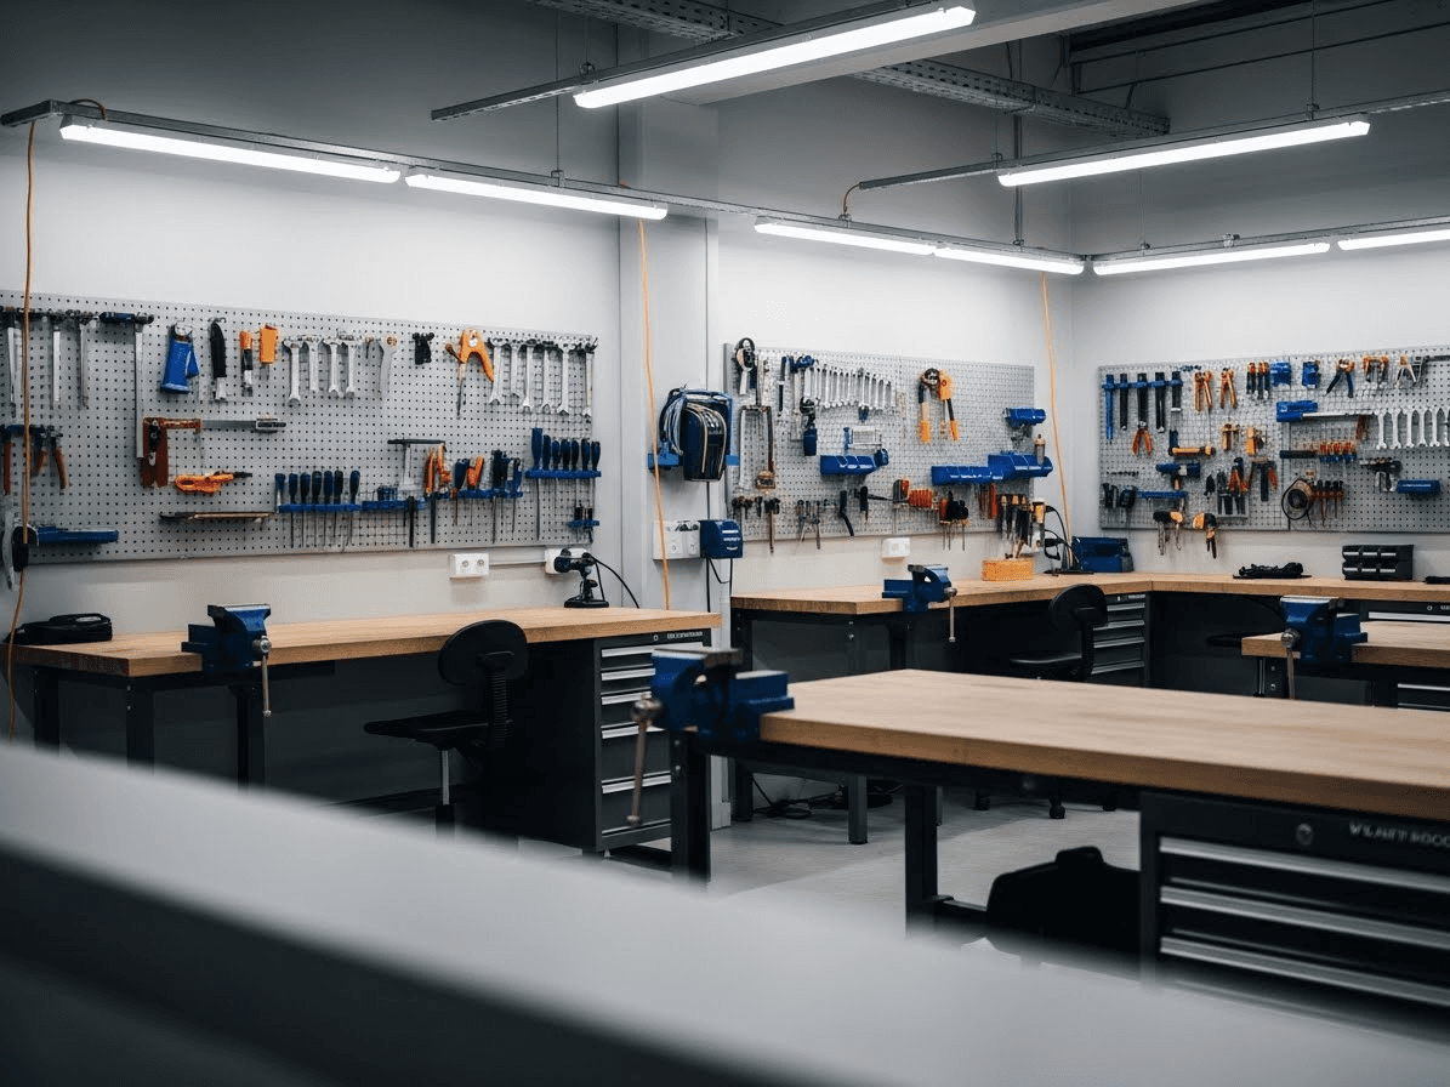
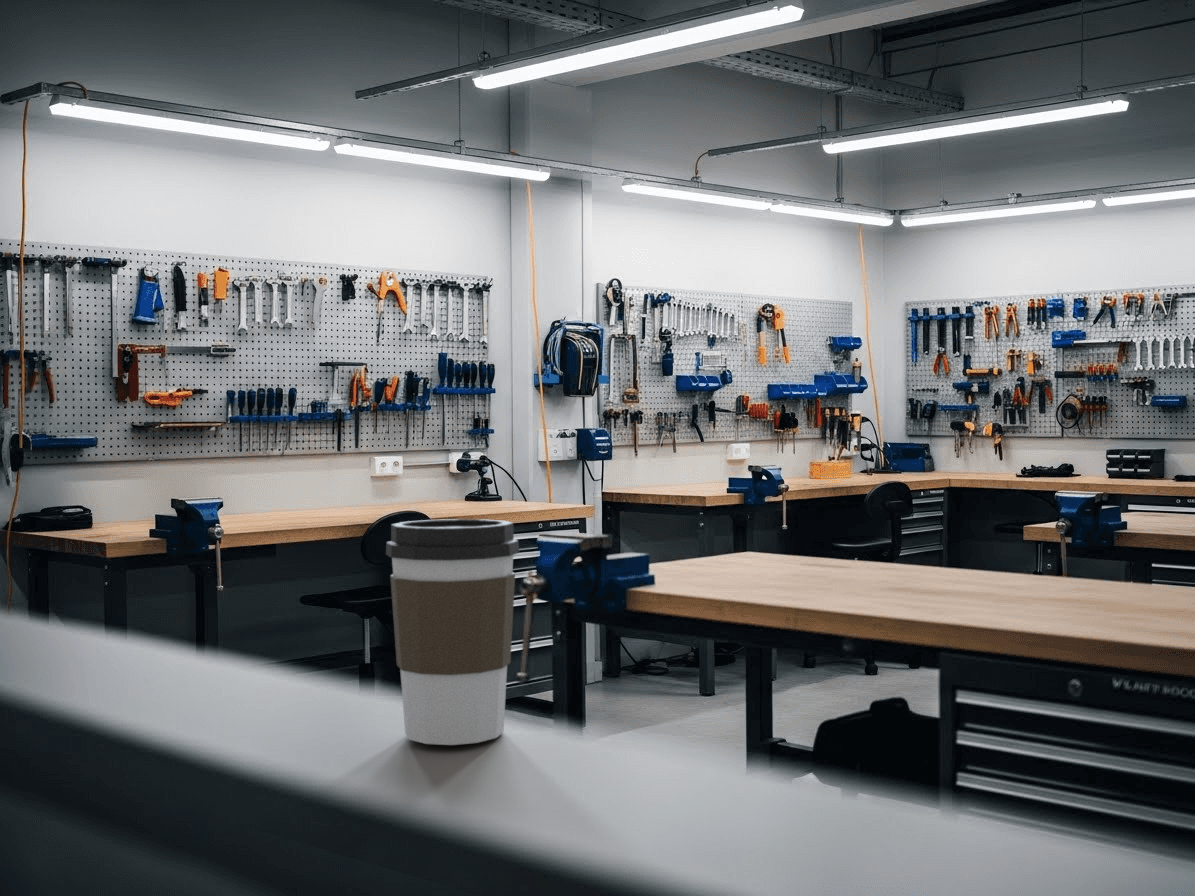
+ coffee cup [385,518,520,746]
